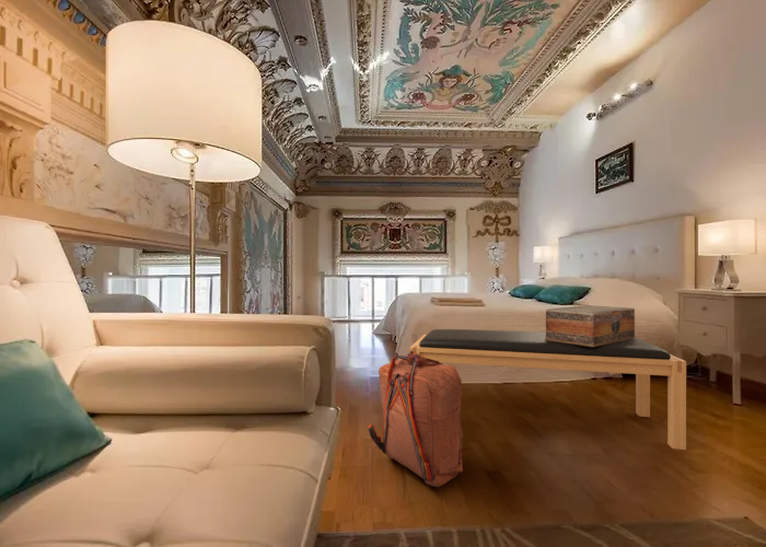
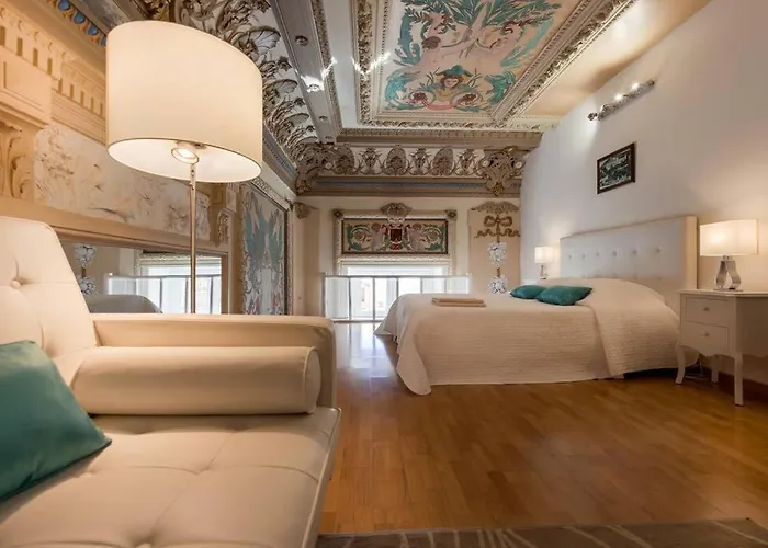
- decorative box [545,304,636,347]
- backpack [367,351,464,488]
- bench [408,328,687,451]
